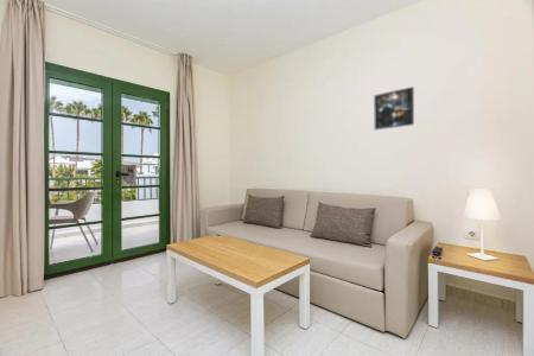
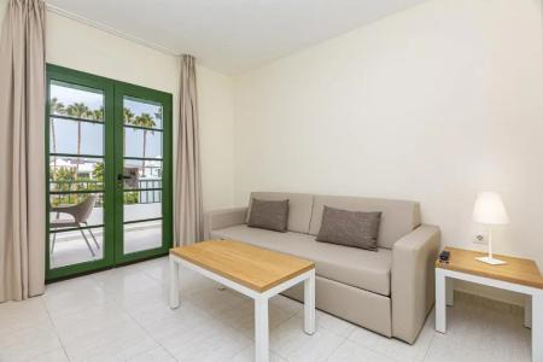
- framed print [373,85,415,131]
